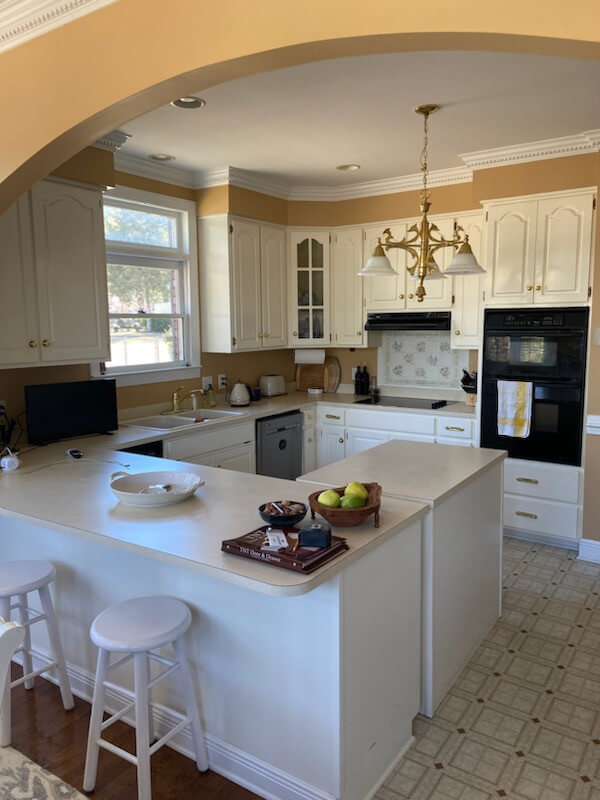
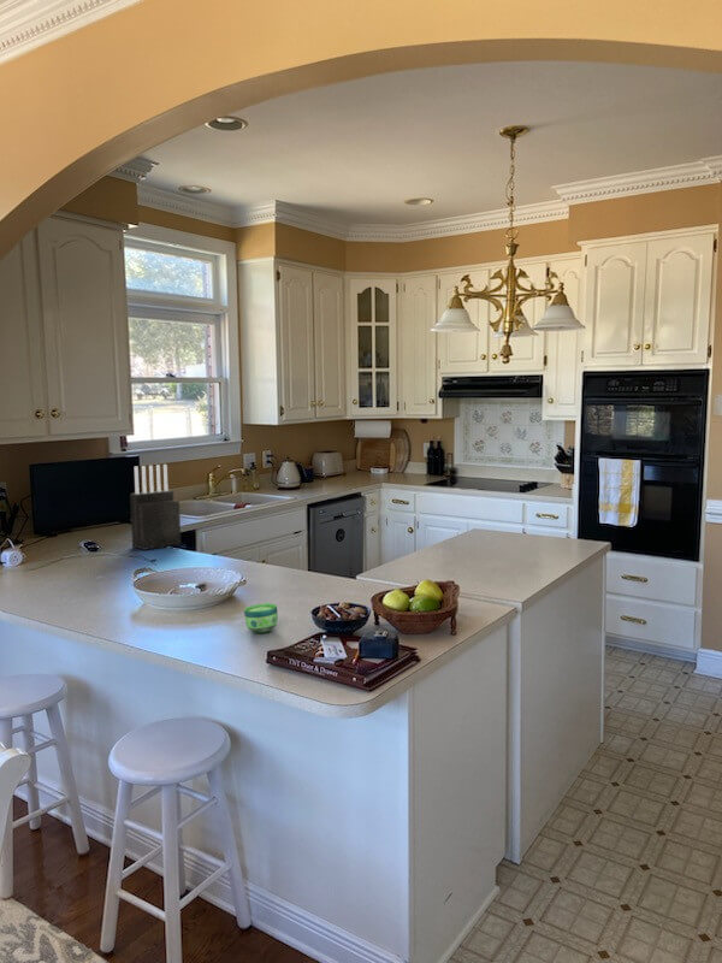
+ cup [243,602,279,633]
+ knife block [129,463,182,551]
